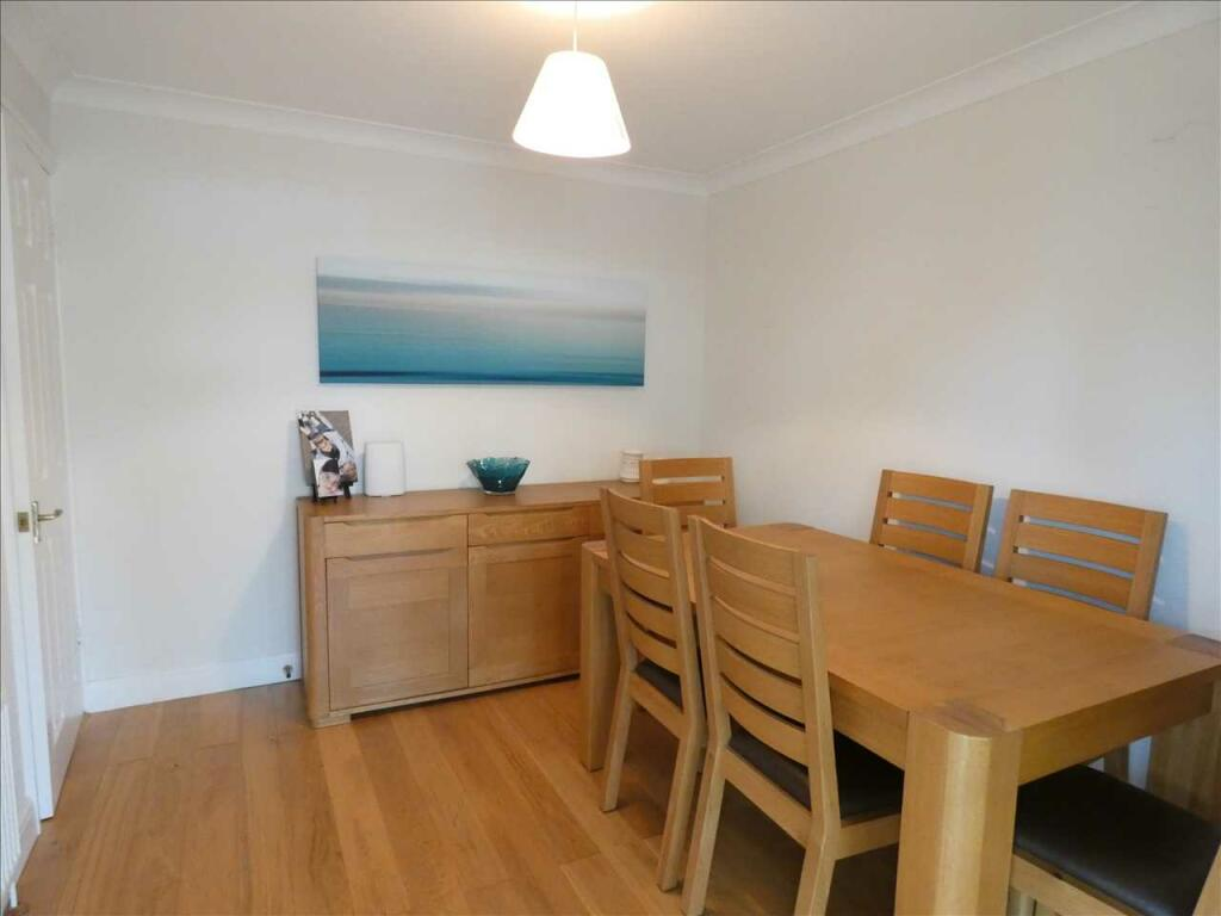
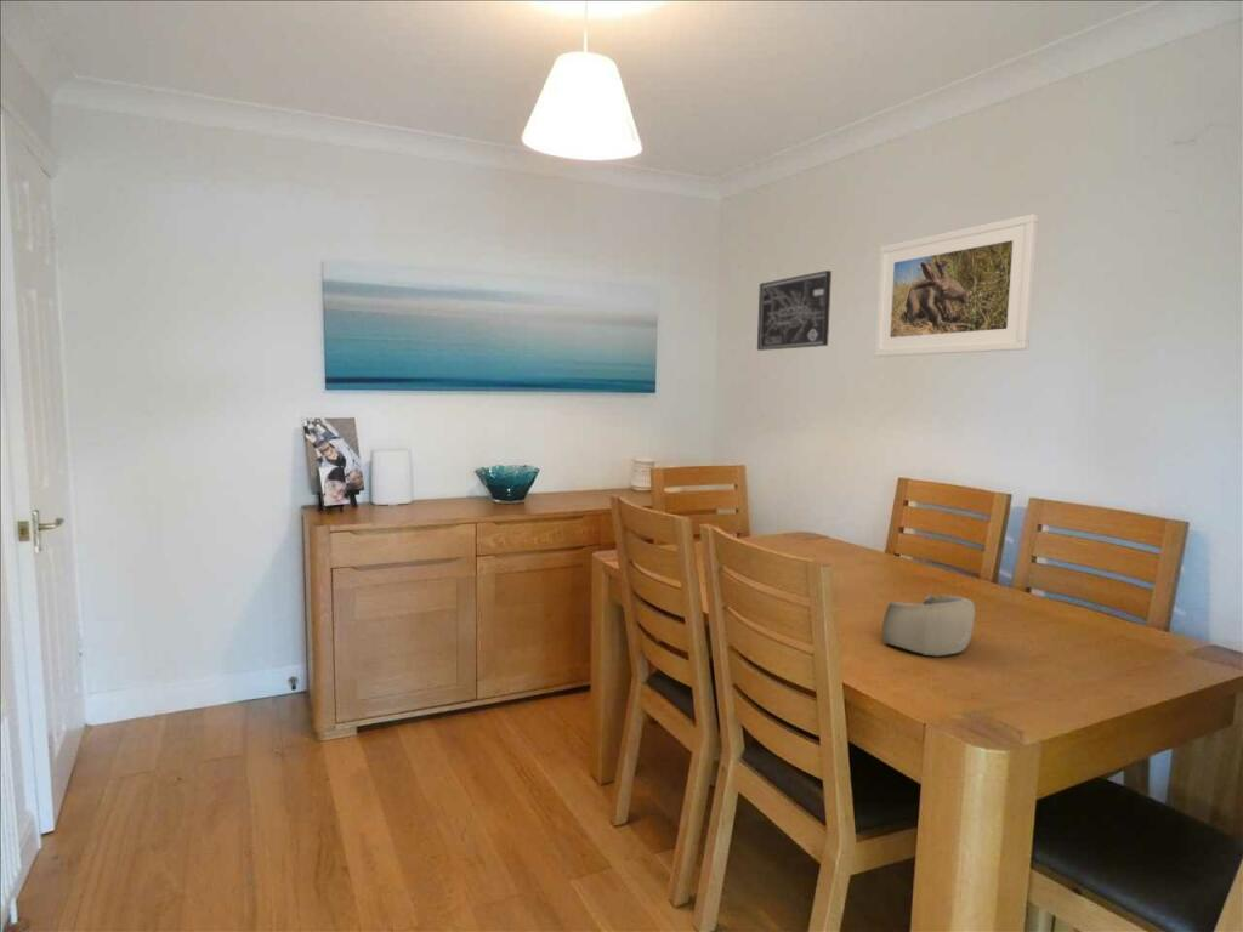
+ decorative bowl [881,593,976,658]
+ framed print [874,212,1039,358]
+ wall art [756,269,833,352]
